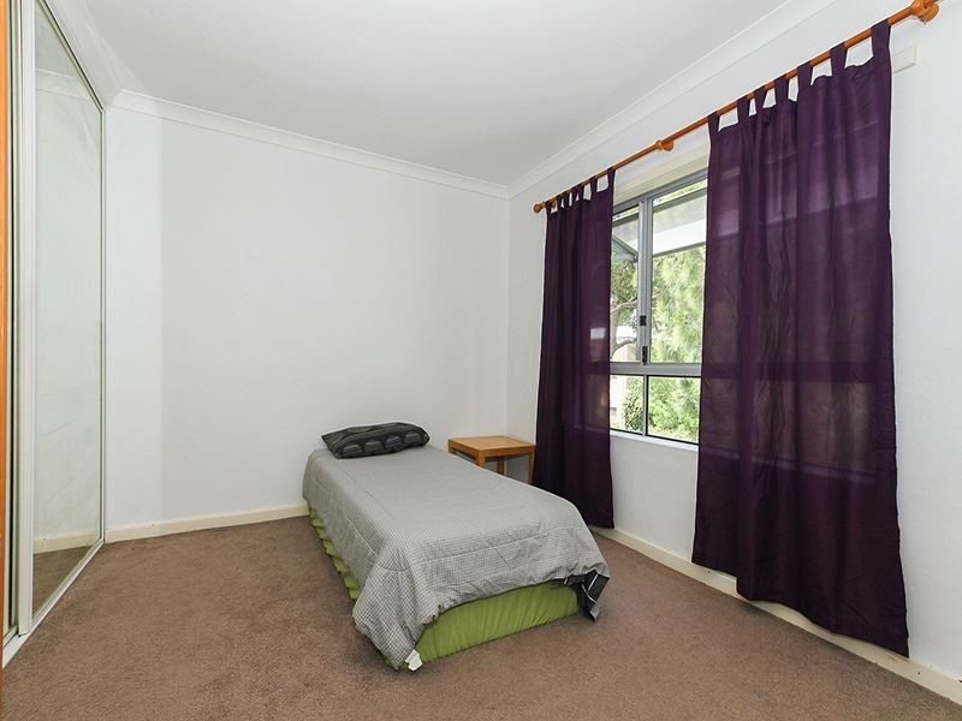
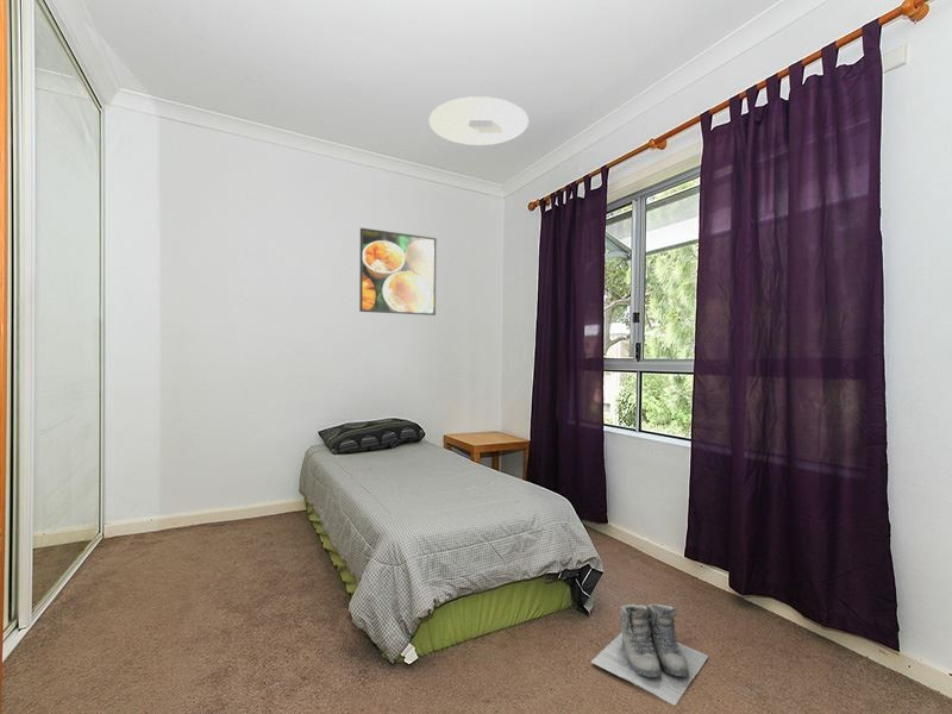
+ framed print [358,227,438,317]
+ boots [590,603,710,707]
+ ceiling light [428,95,530,146]
